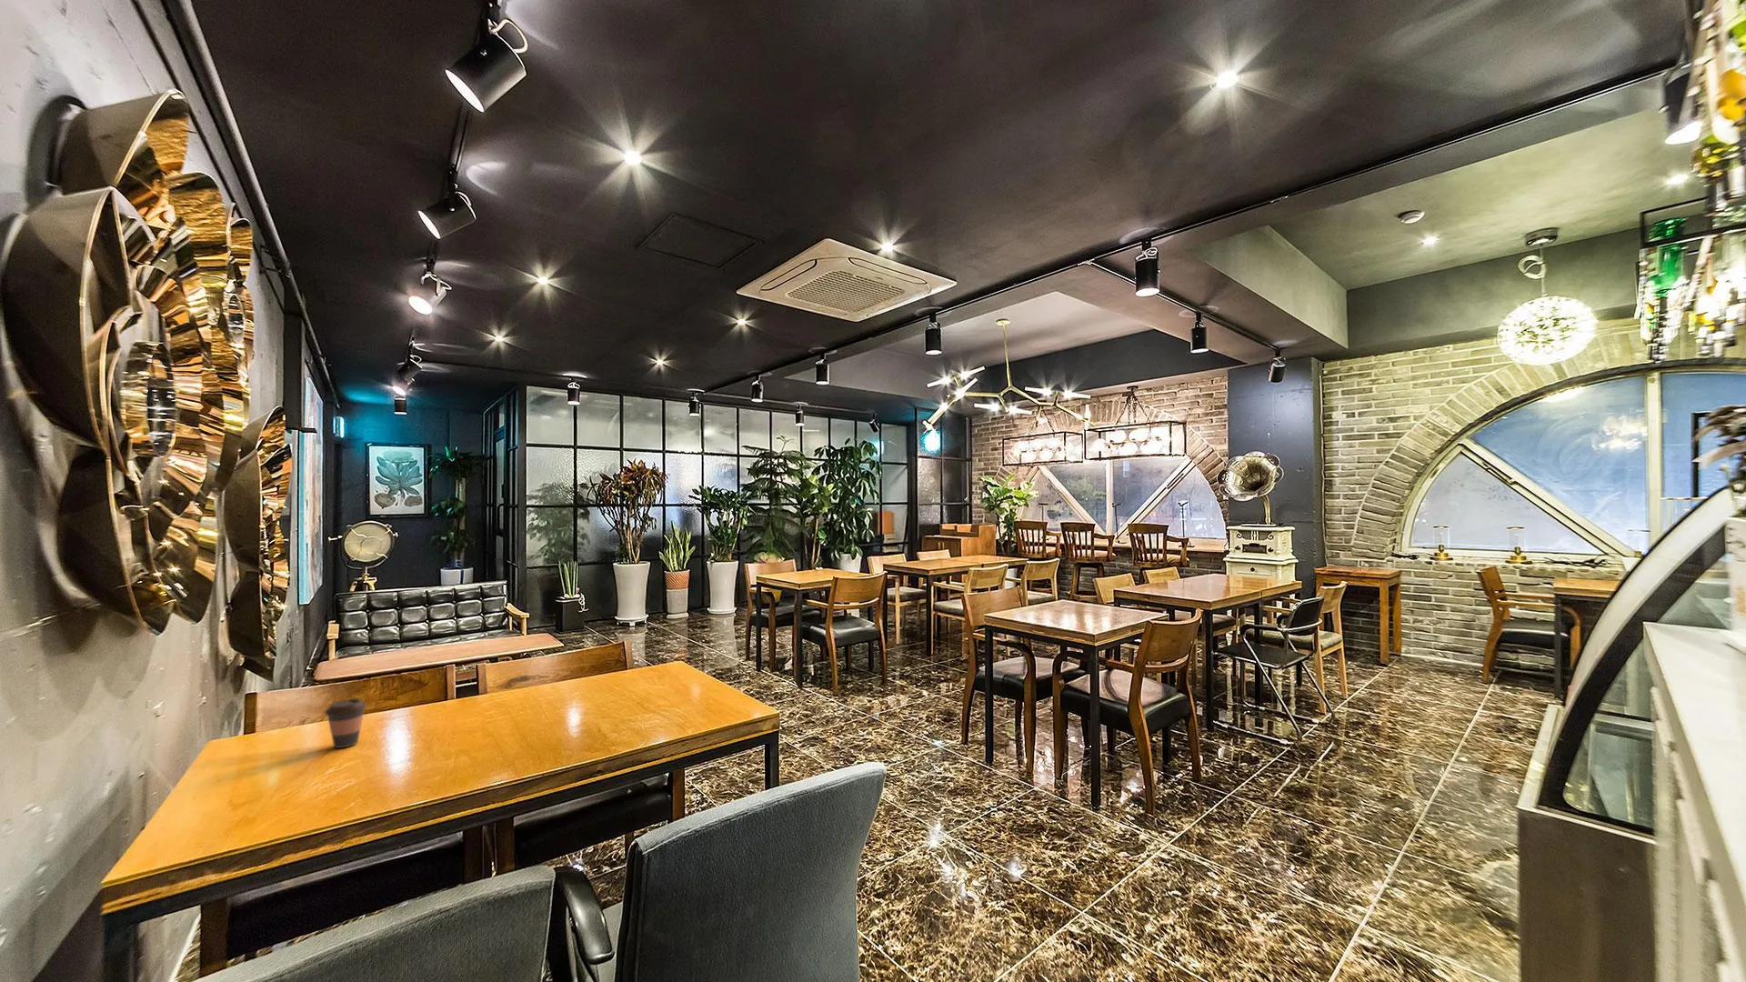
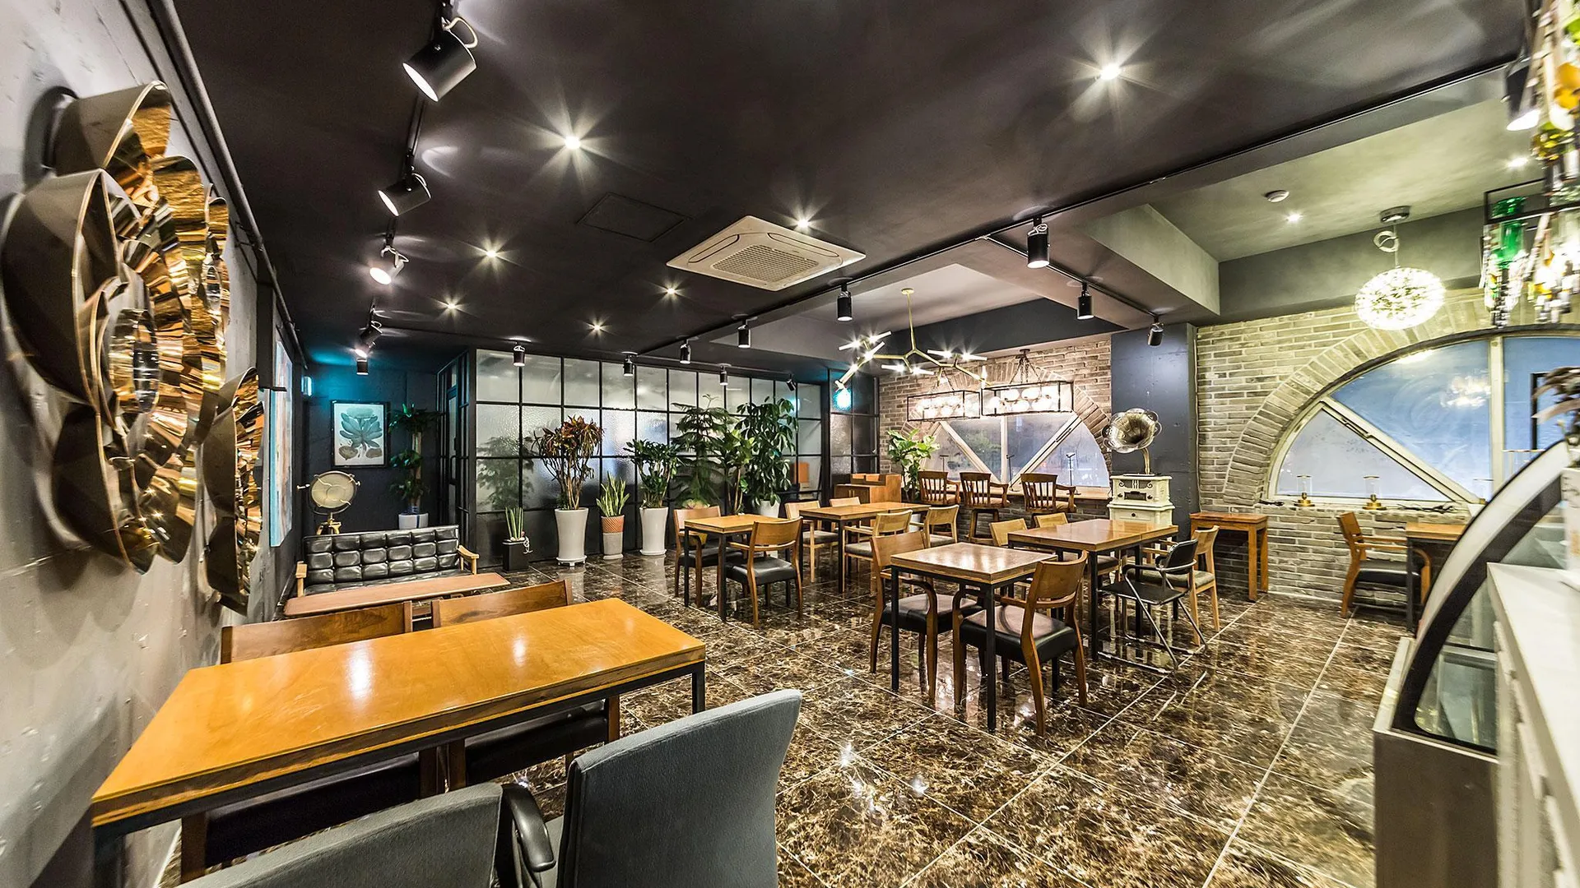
- coffee cup [324,698,367,749]
